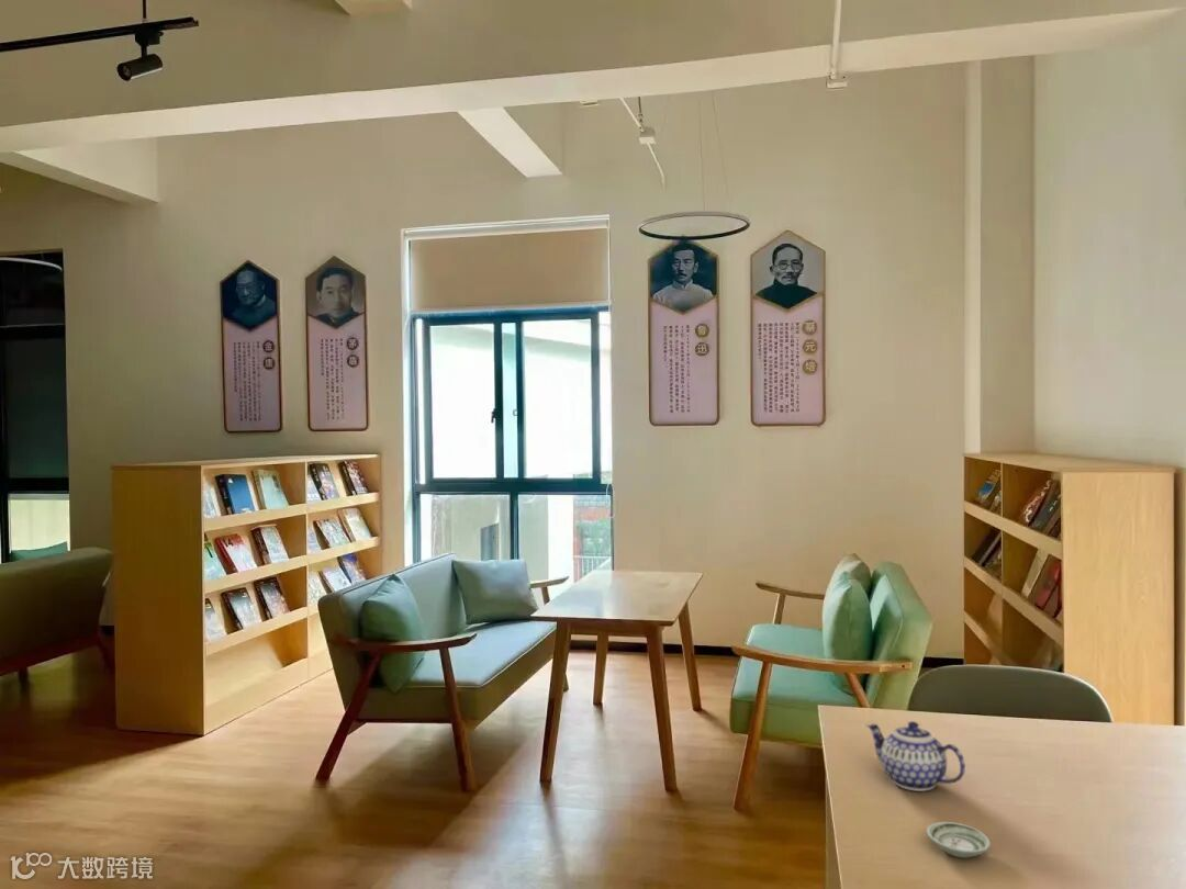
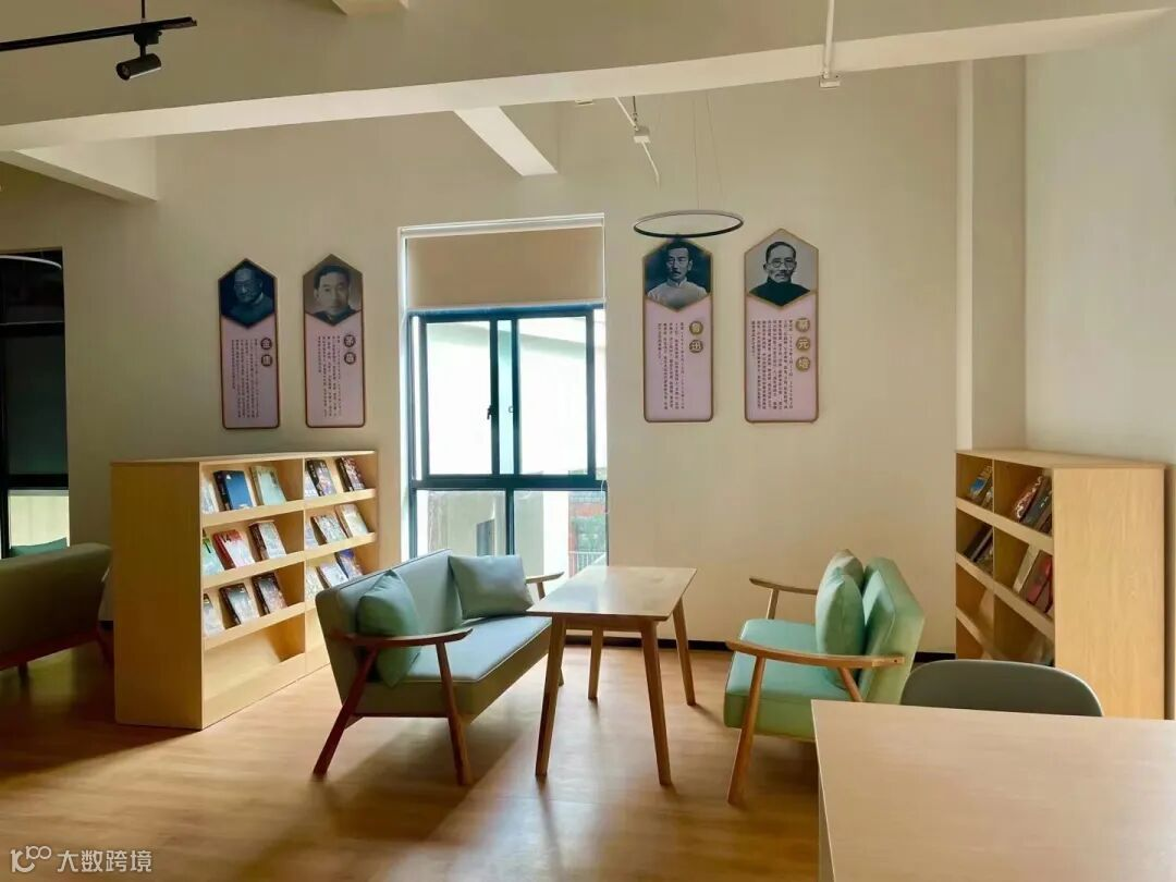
- saucer [926,821,992,858]
- teapot [865,720,966,792]
